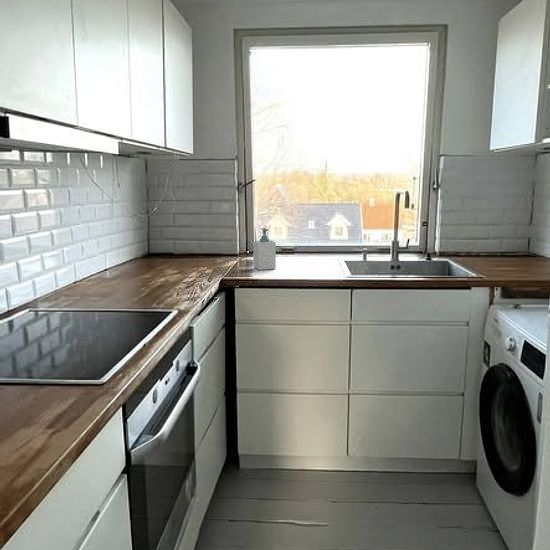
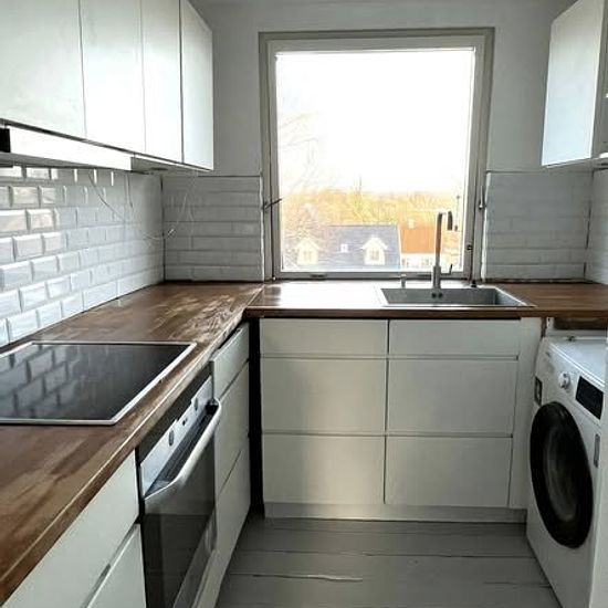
- soap bottle [252,227,277,271]
